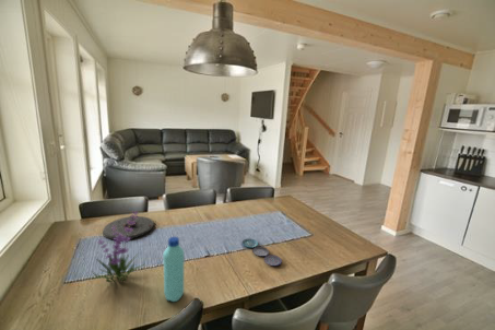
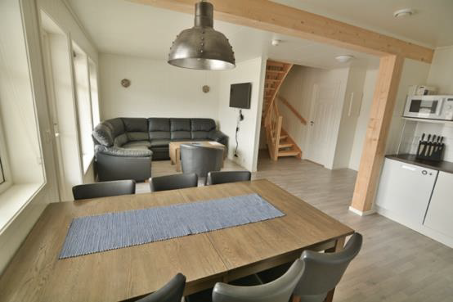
- plate [241,238,283,267]
- plant [90,210,146,284]
- water bottle [163,236,185,303]
- plate [102,215,155,240]
